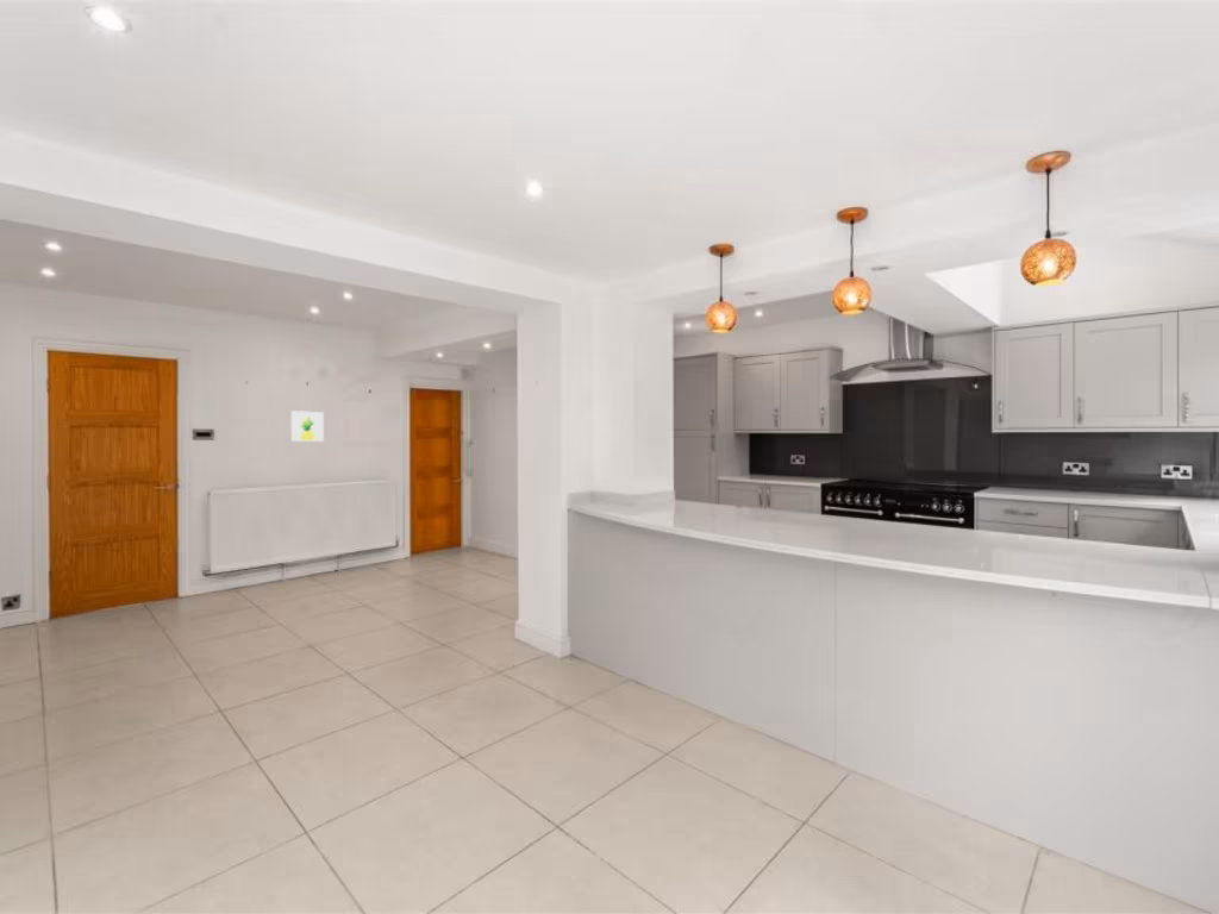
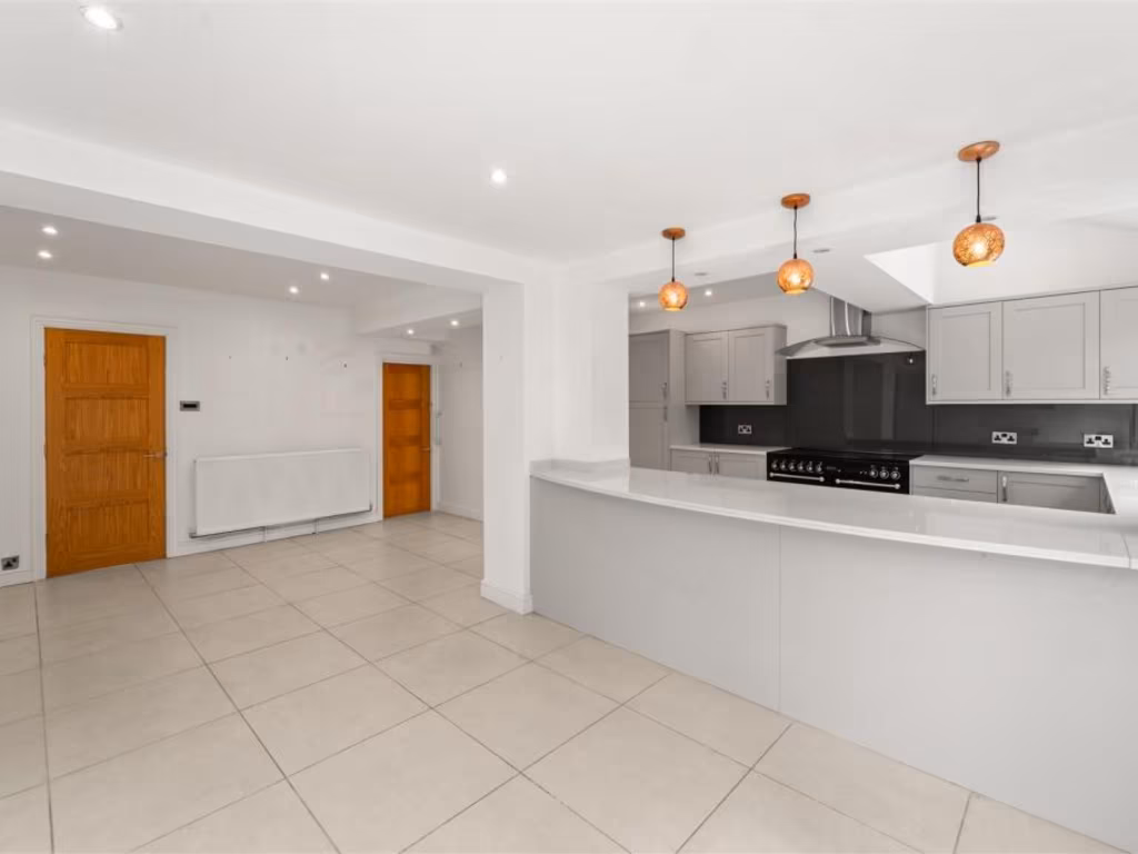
- wall art [290,409,325,443]
